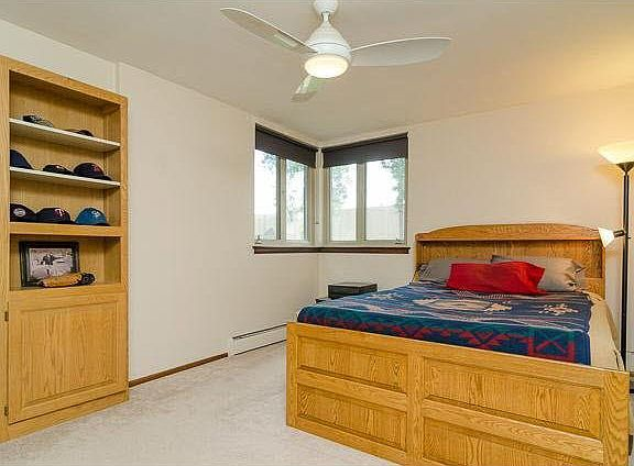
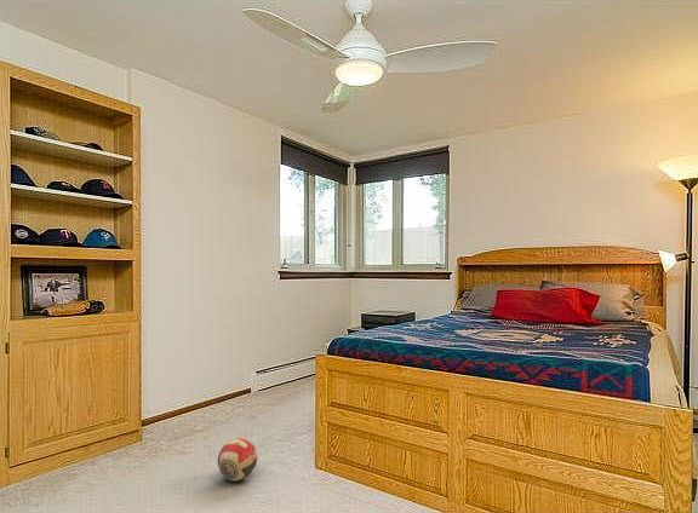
+ ball [217,437,258,483]
